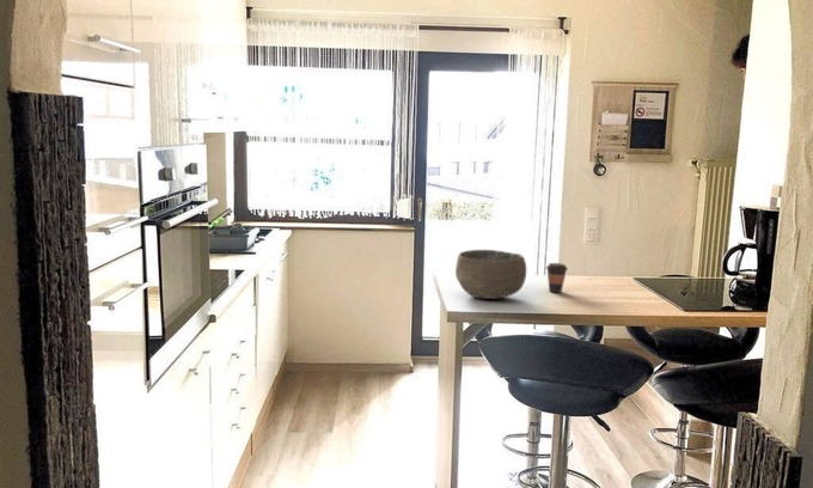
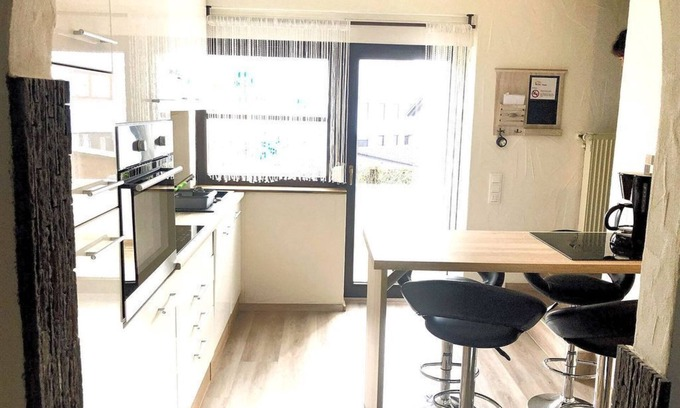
- bowl [454,249,527,300]
- coffee cup [545,262,569,294]
